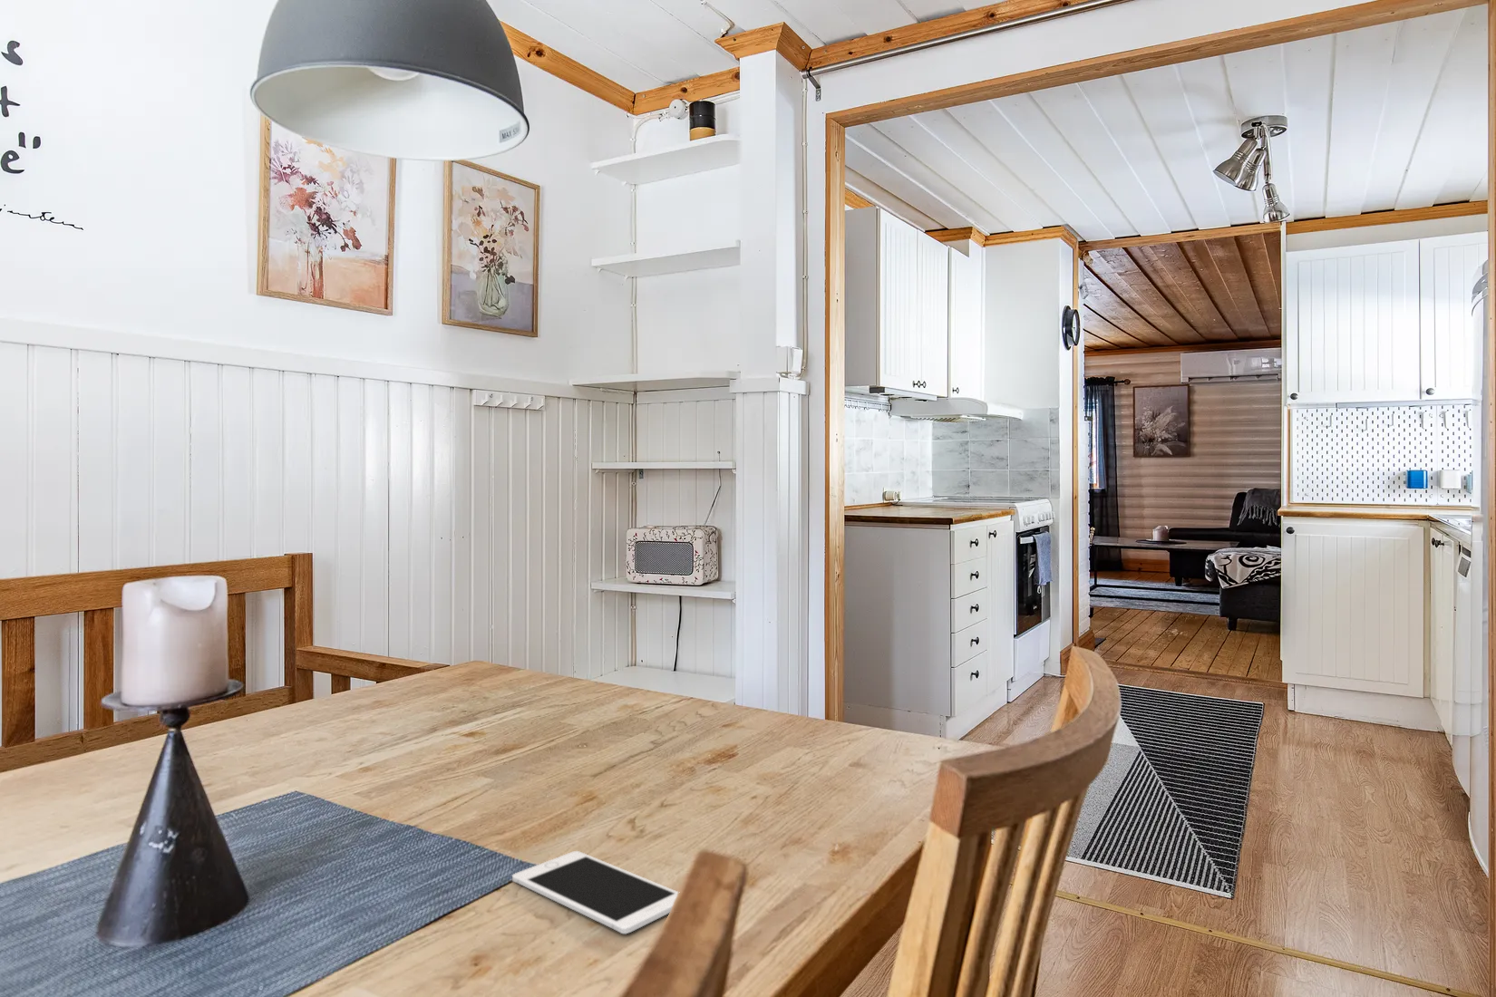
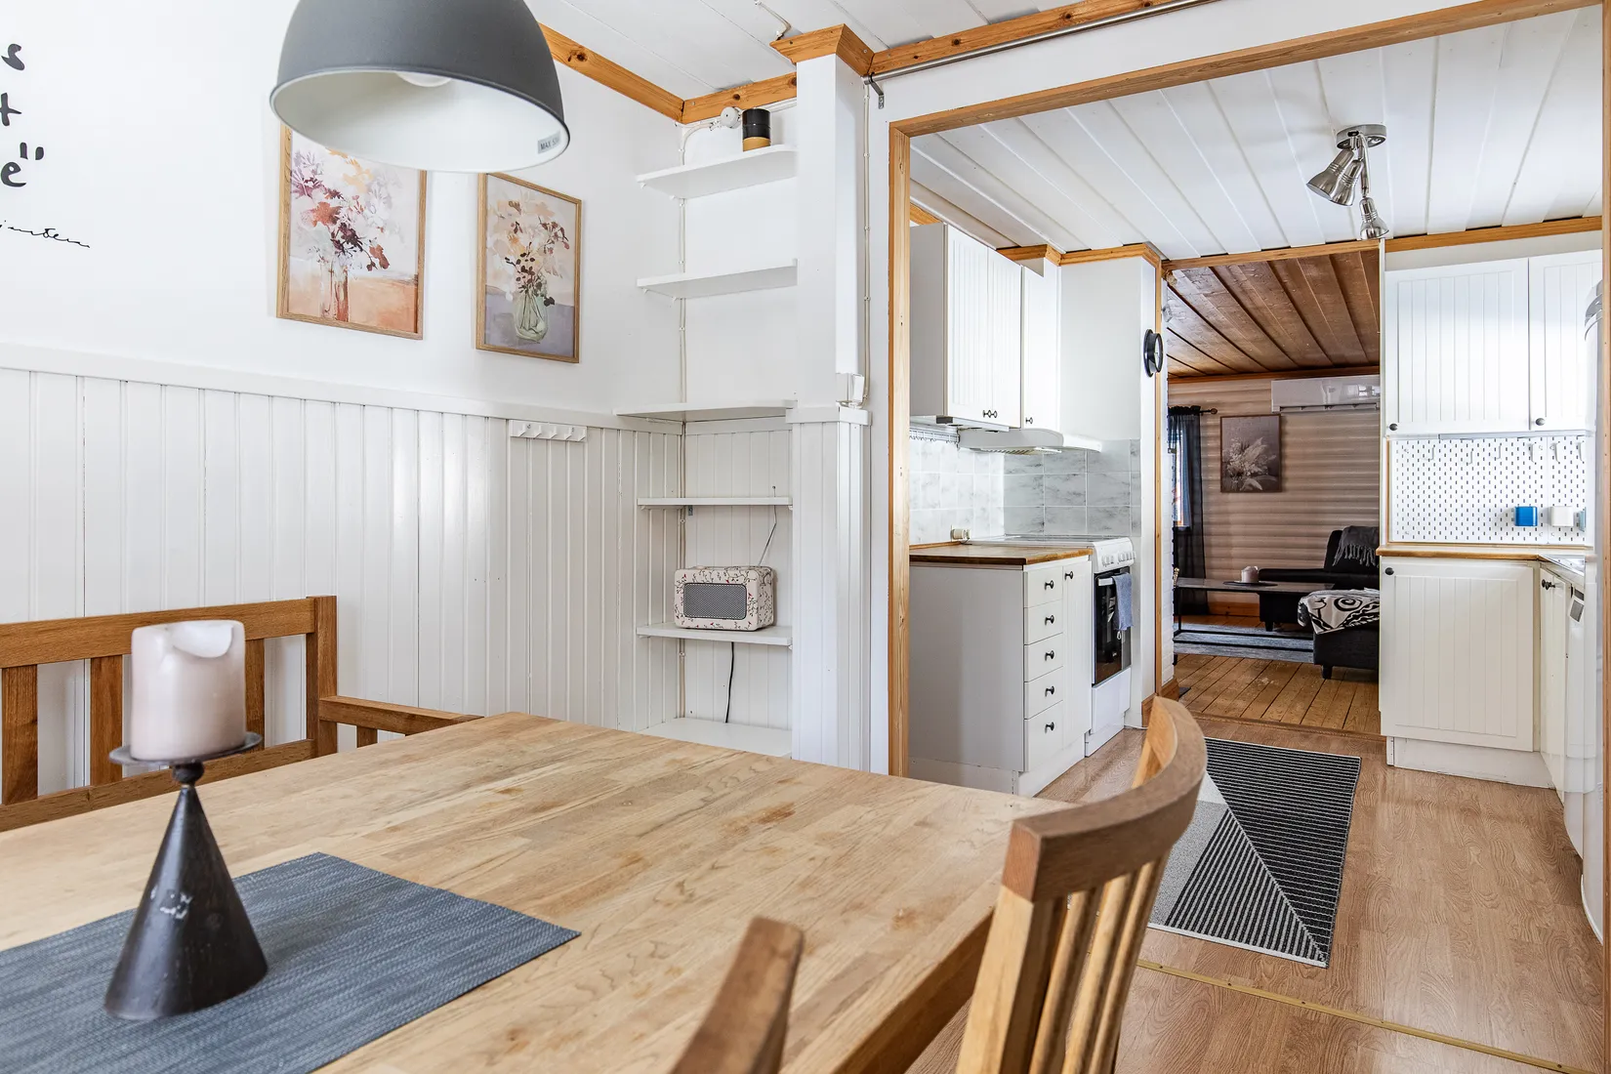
- cell phone [511,850,679,935]
